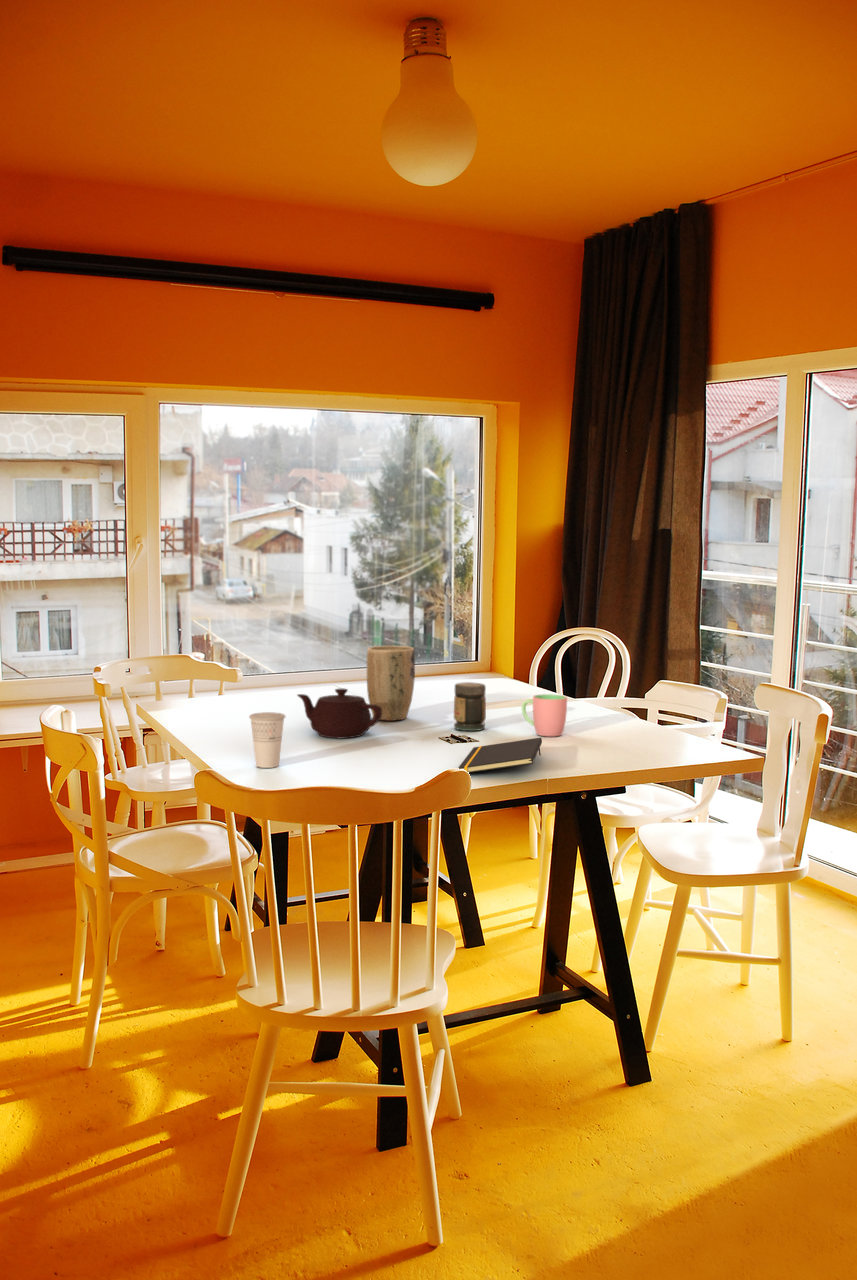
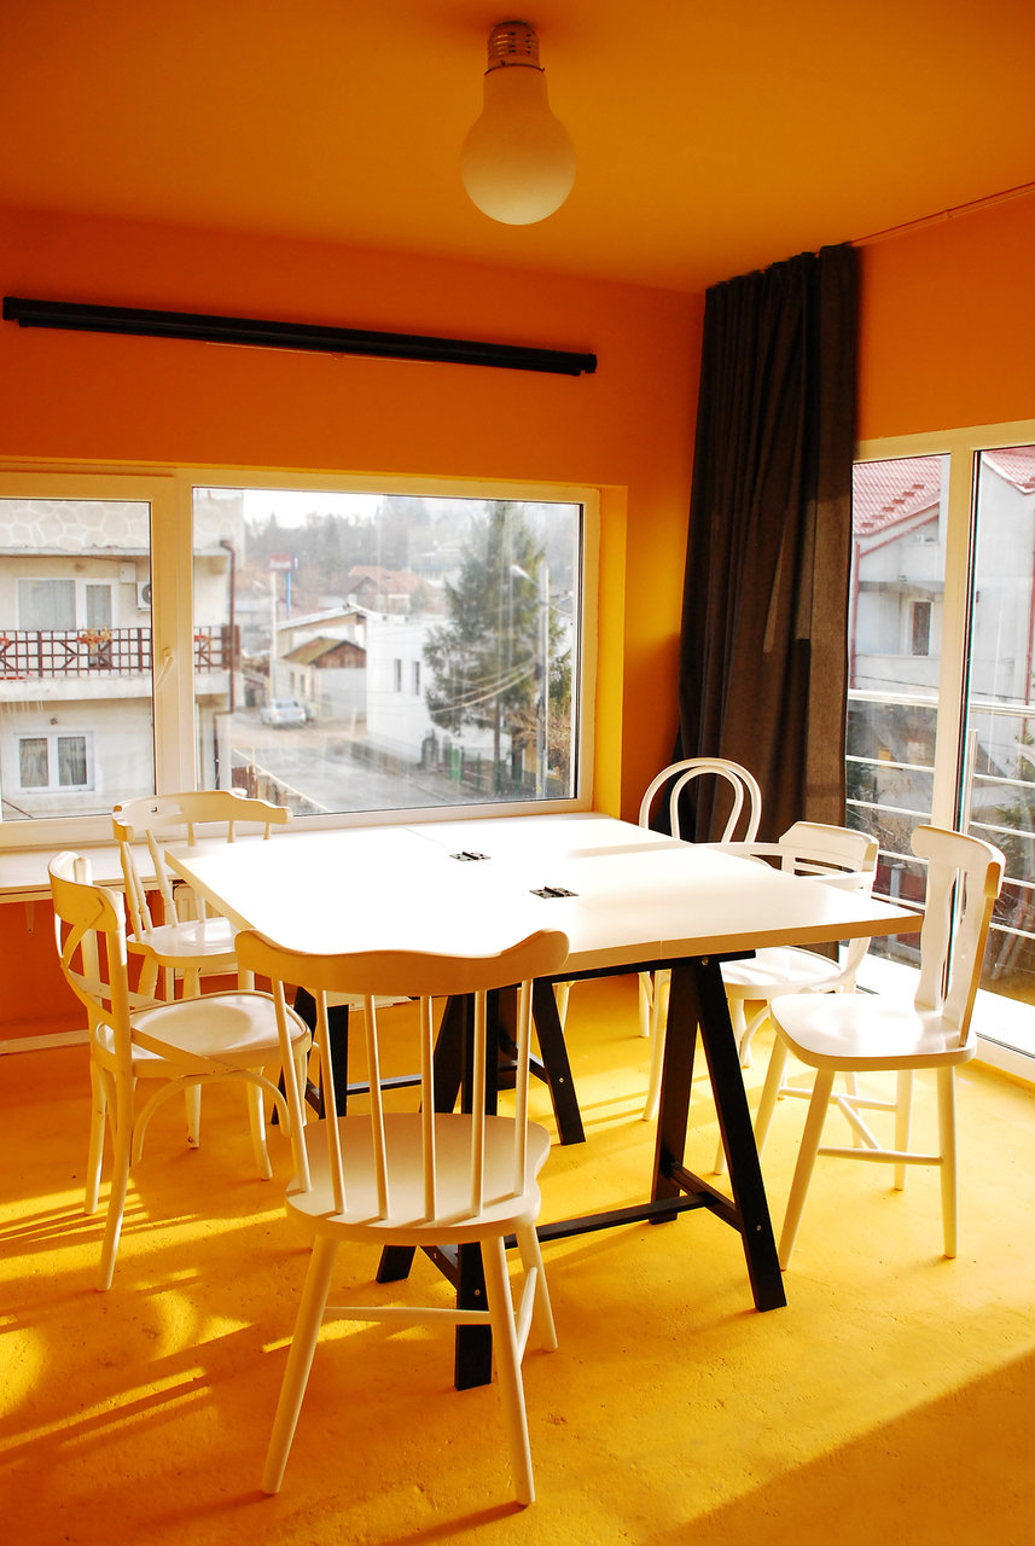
- jar [453,681,487,732]
- plant pot [366,645,416,722]
- notepad [457,737,543,774]
- teapot [296,687,382,740]
- cup [521,693,568,737]
- cup [248,711,286,769]
